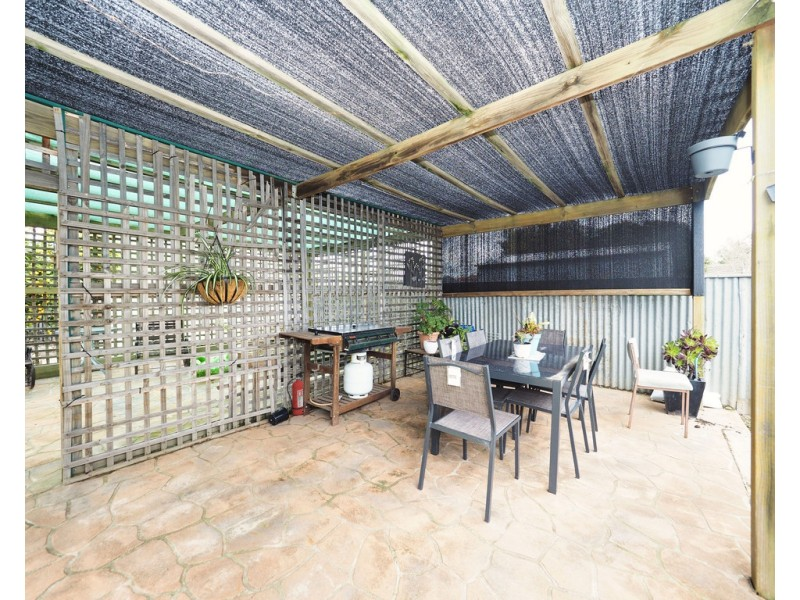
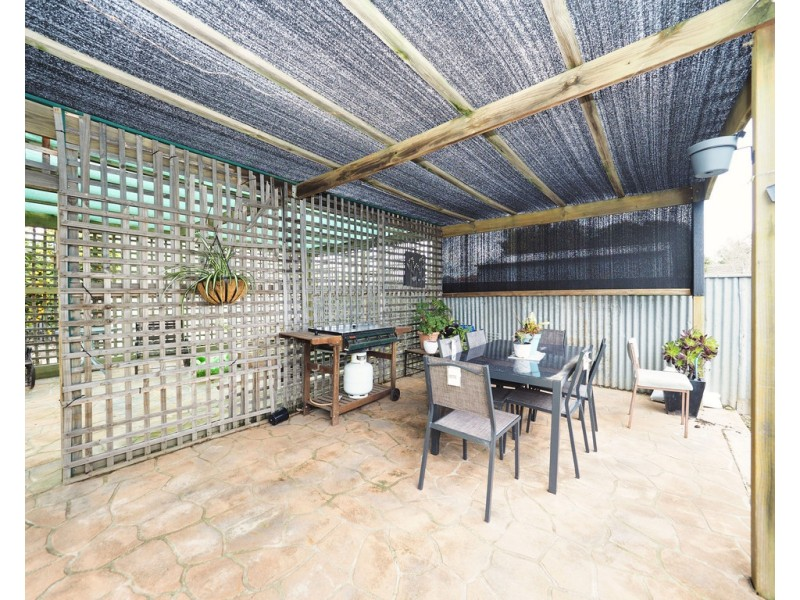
- fire extinguisher [286,370,305,416]
